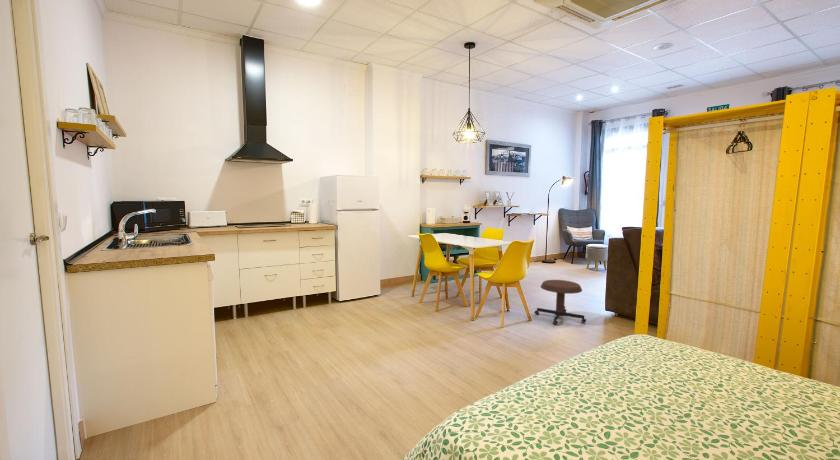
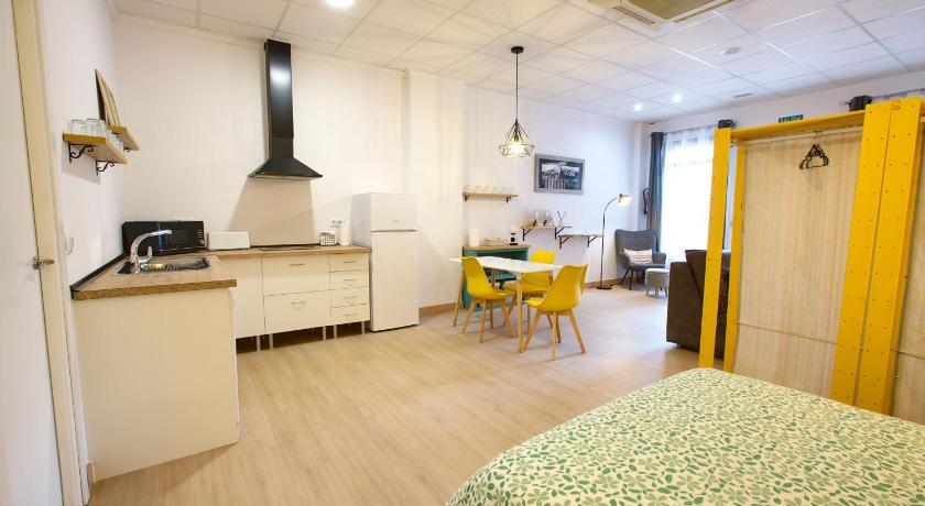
- stool [533,279,588,326]
